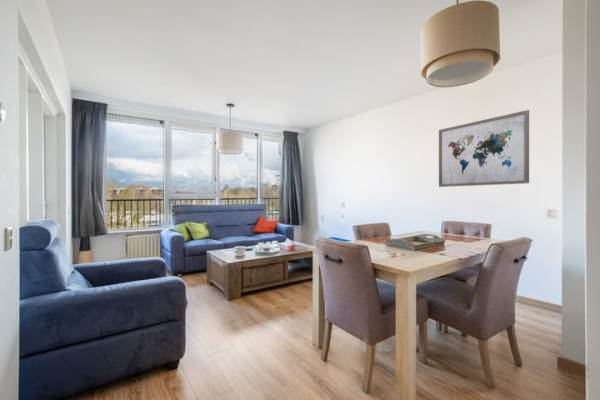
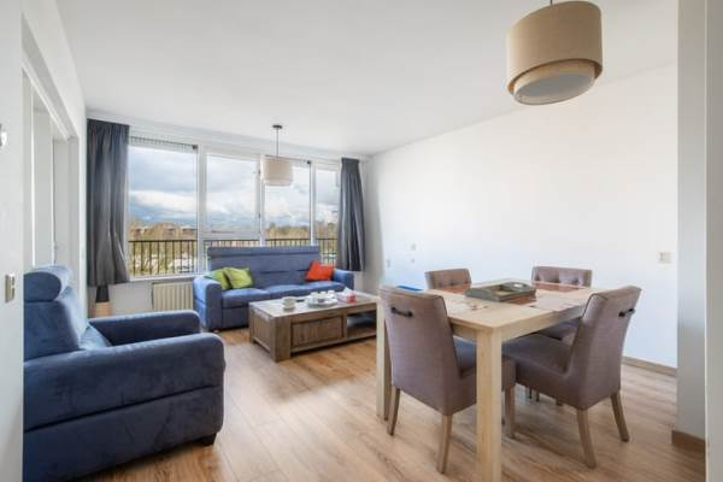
- wall art [438,109,530,188]
